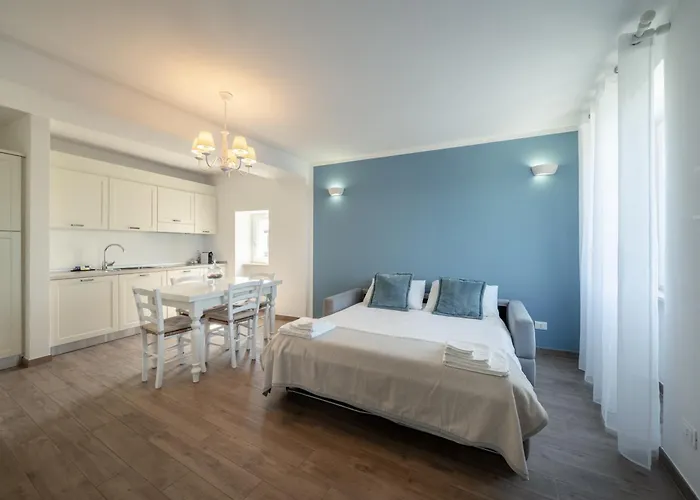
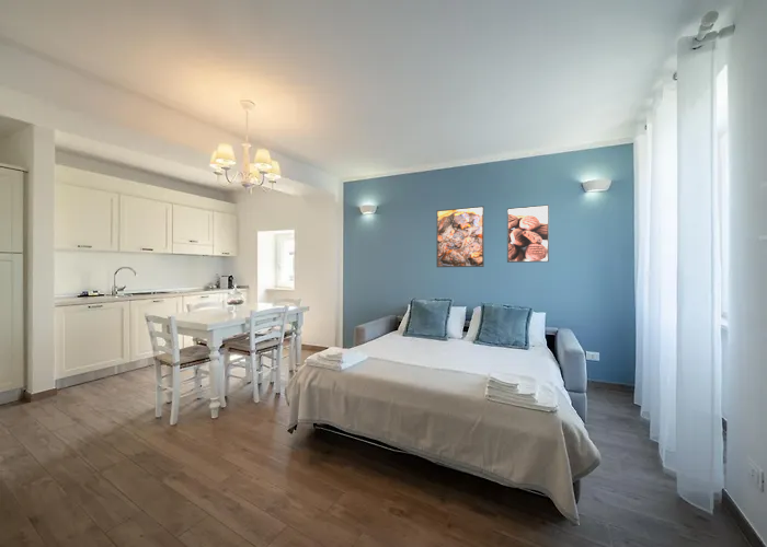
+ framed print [506,203,550,264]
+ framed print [435,205,485,268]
